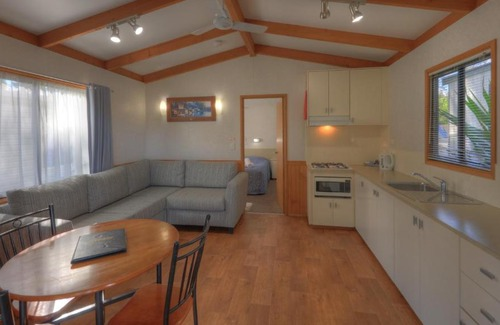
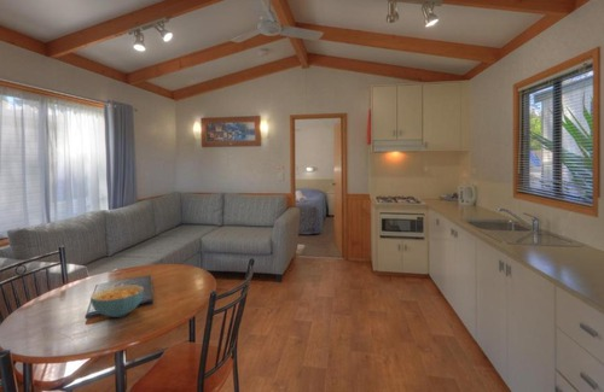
+ cereal bowl [89,283,145,318]
